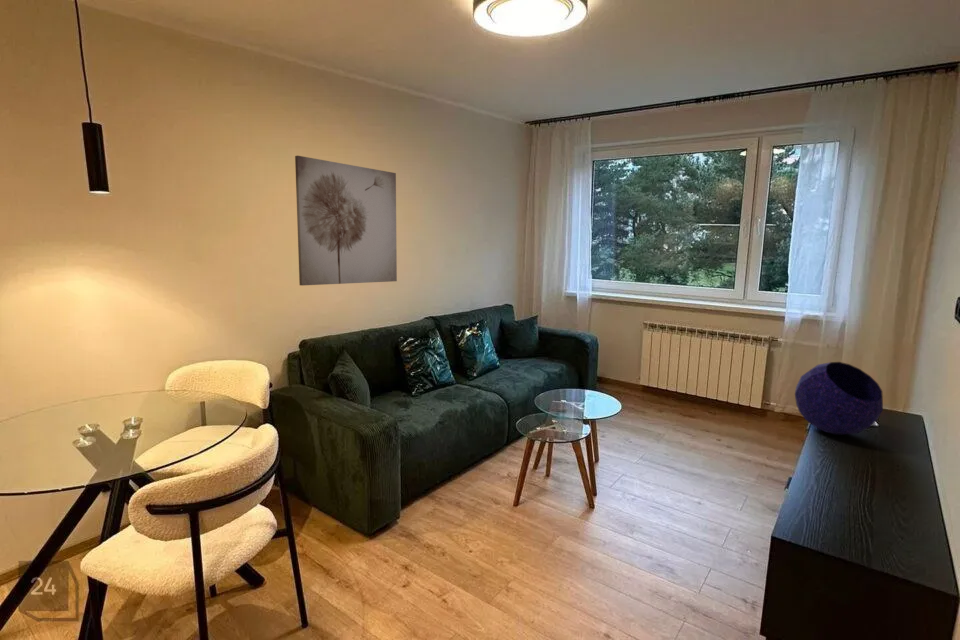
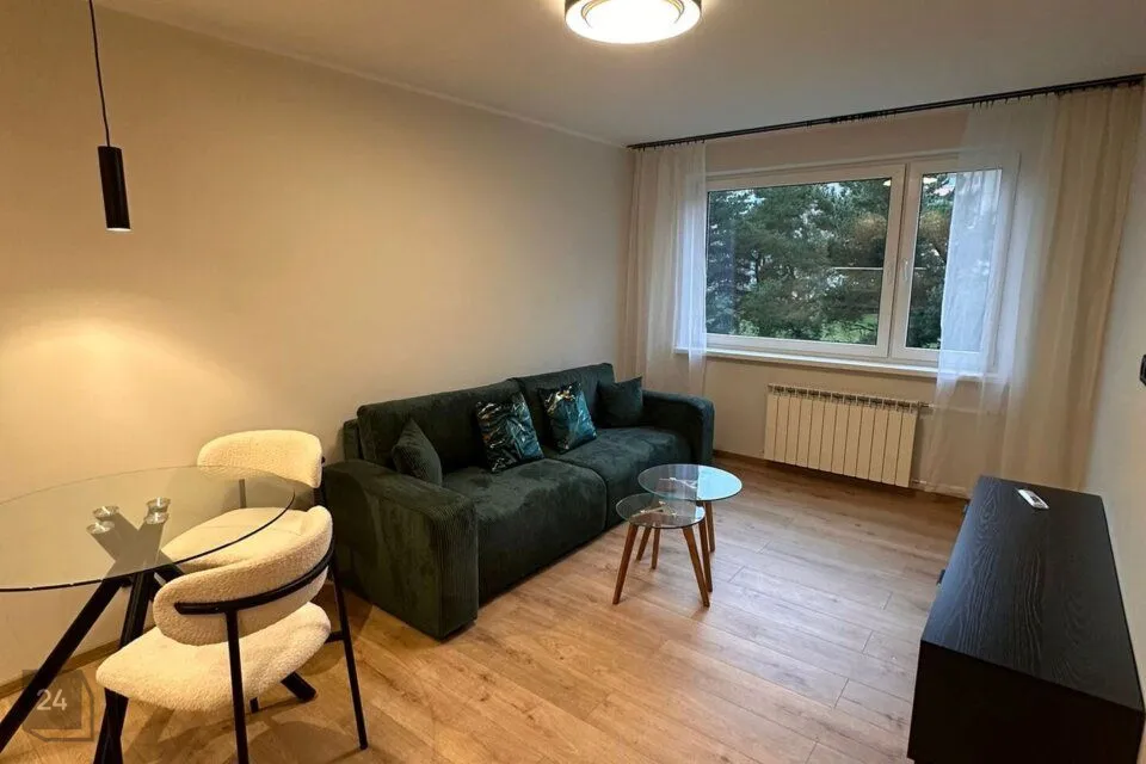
- decorative orb [794,361,884,436]
- wall art [294,155,398,287]
